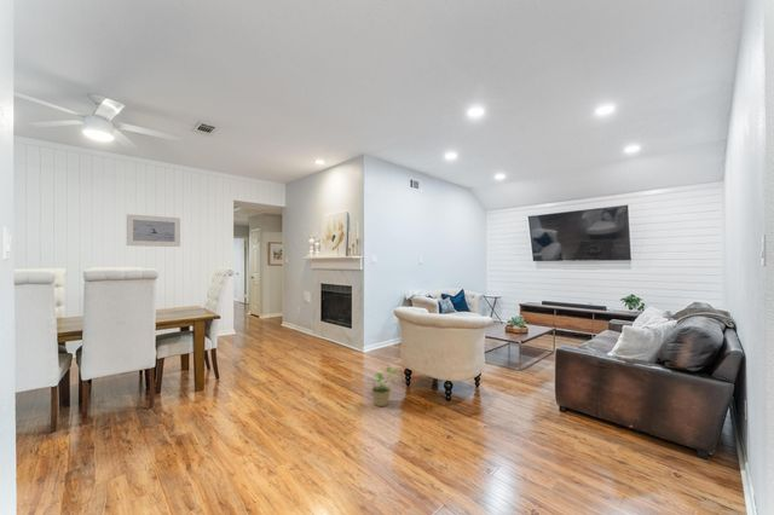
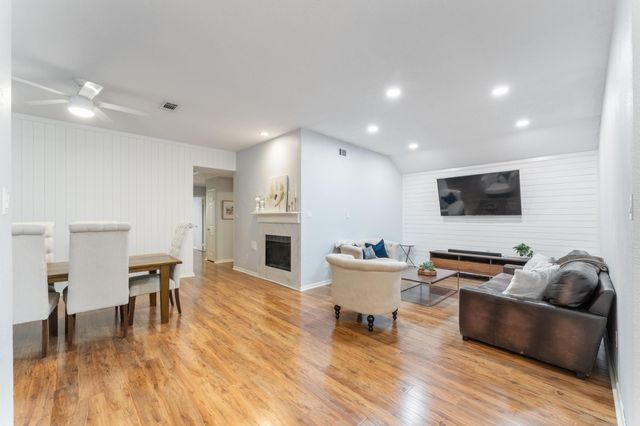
- potted plant [369,365,399,407]
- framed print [126,213,181,248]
